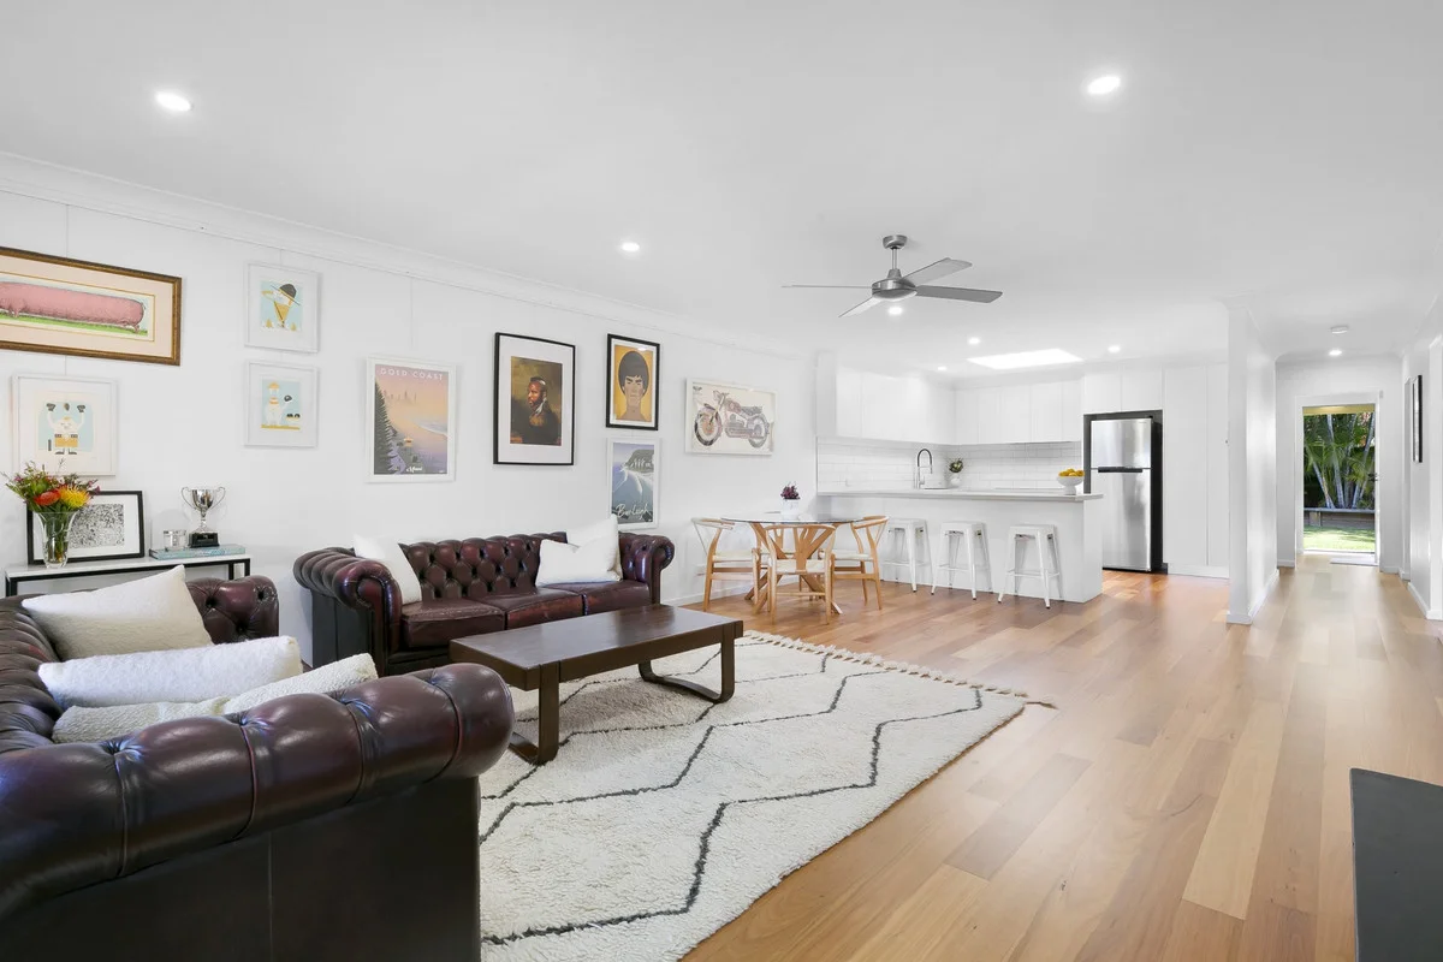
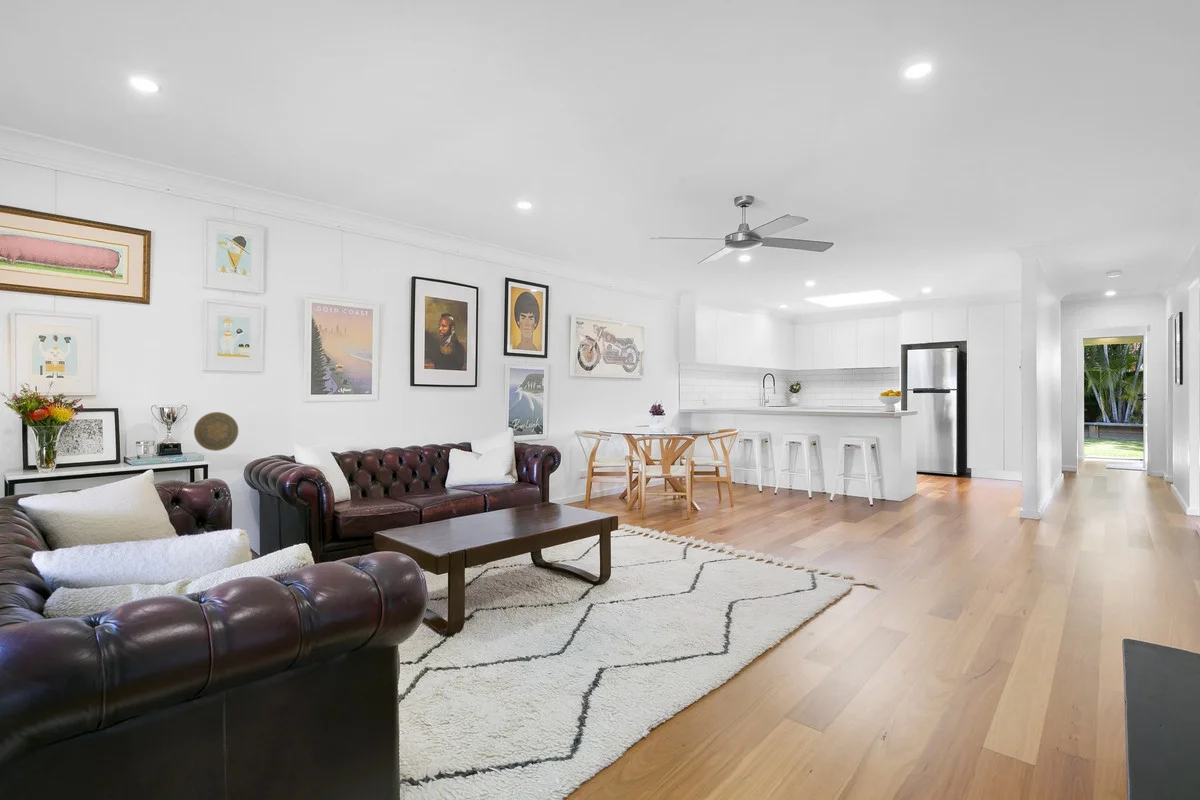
+ decorative plate [193,411,239,452]
